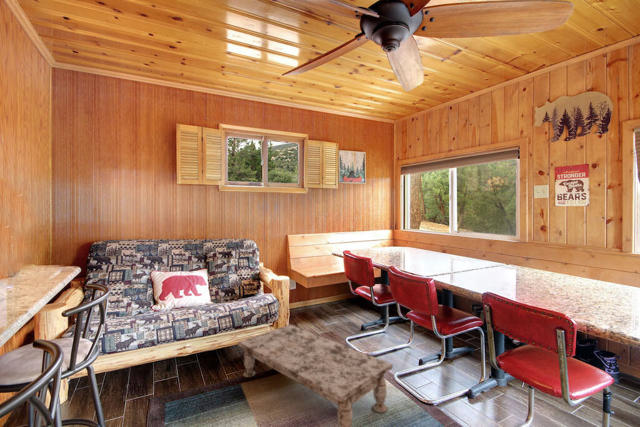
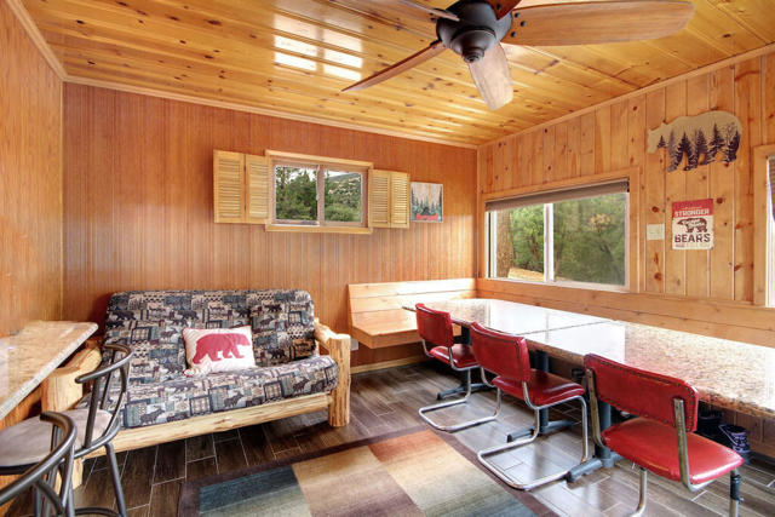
- coffee table [237,324,393,427]
